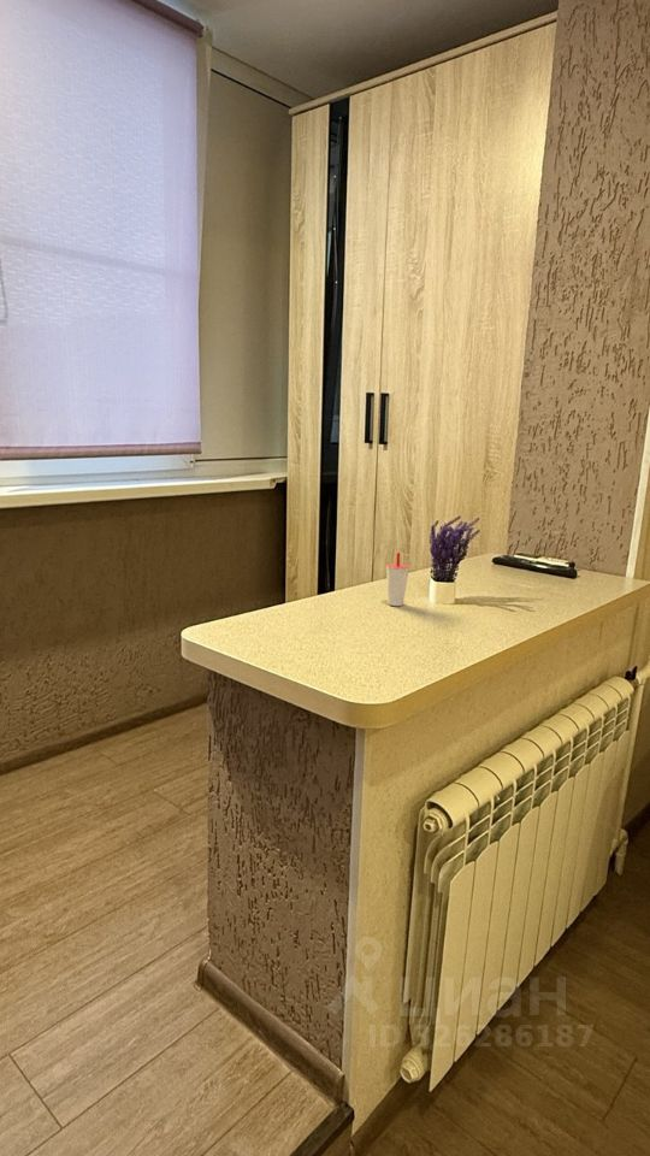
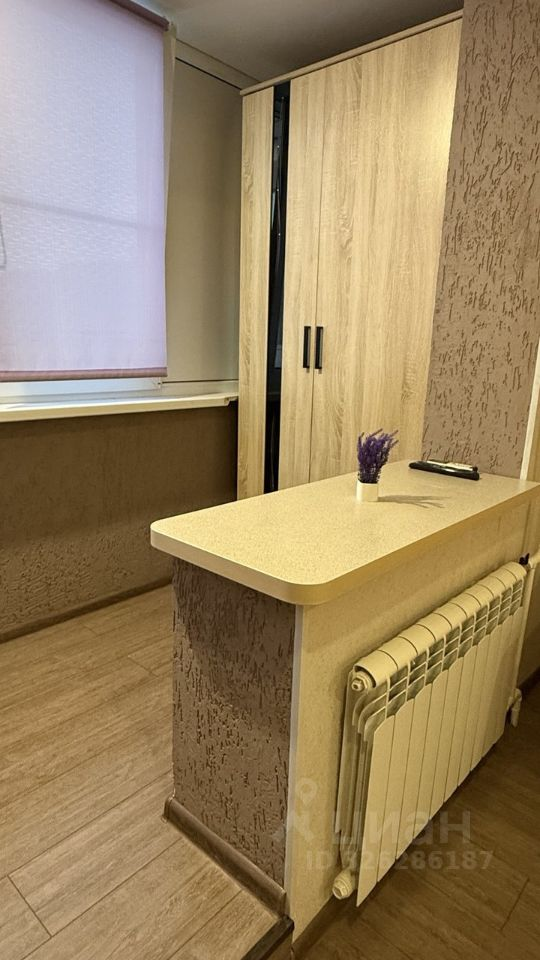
- cup [385,552,410,607]
